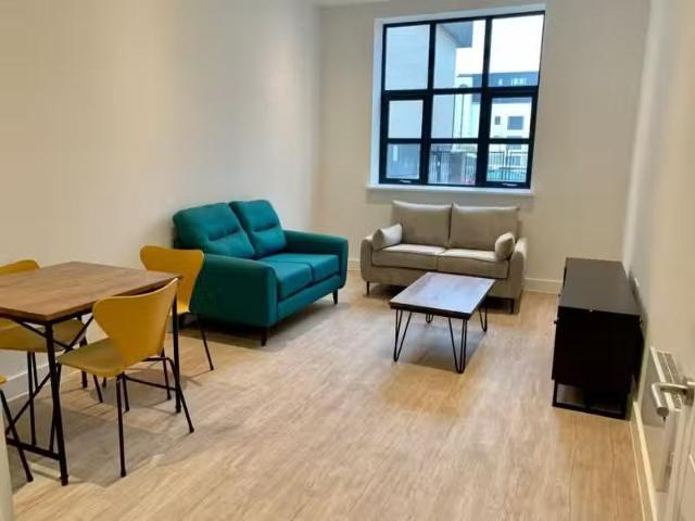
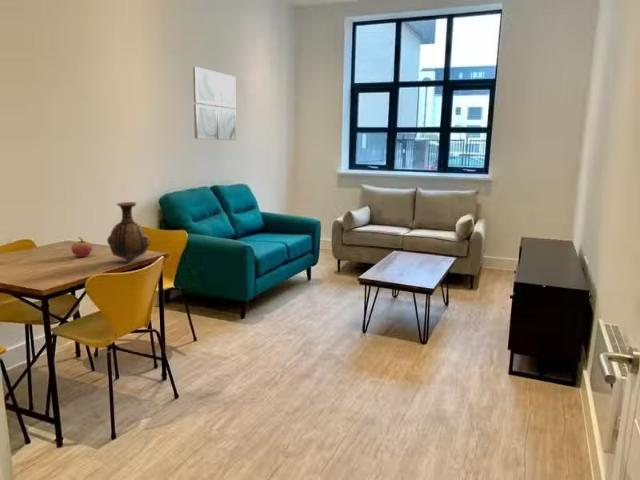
+ fruit [70,236,93,258]
+ wall art [192,66,237,141]
+ vase [106,201,151,262]
